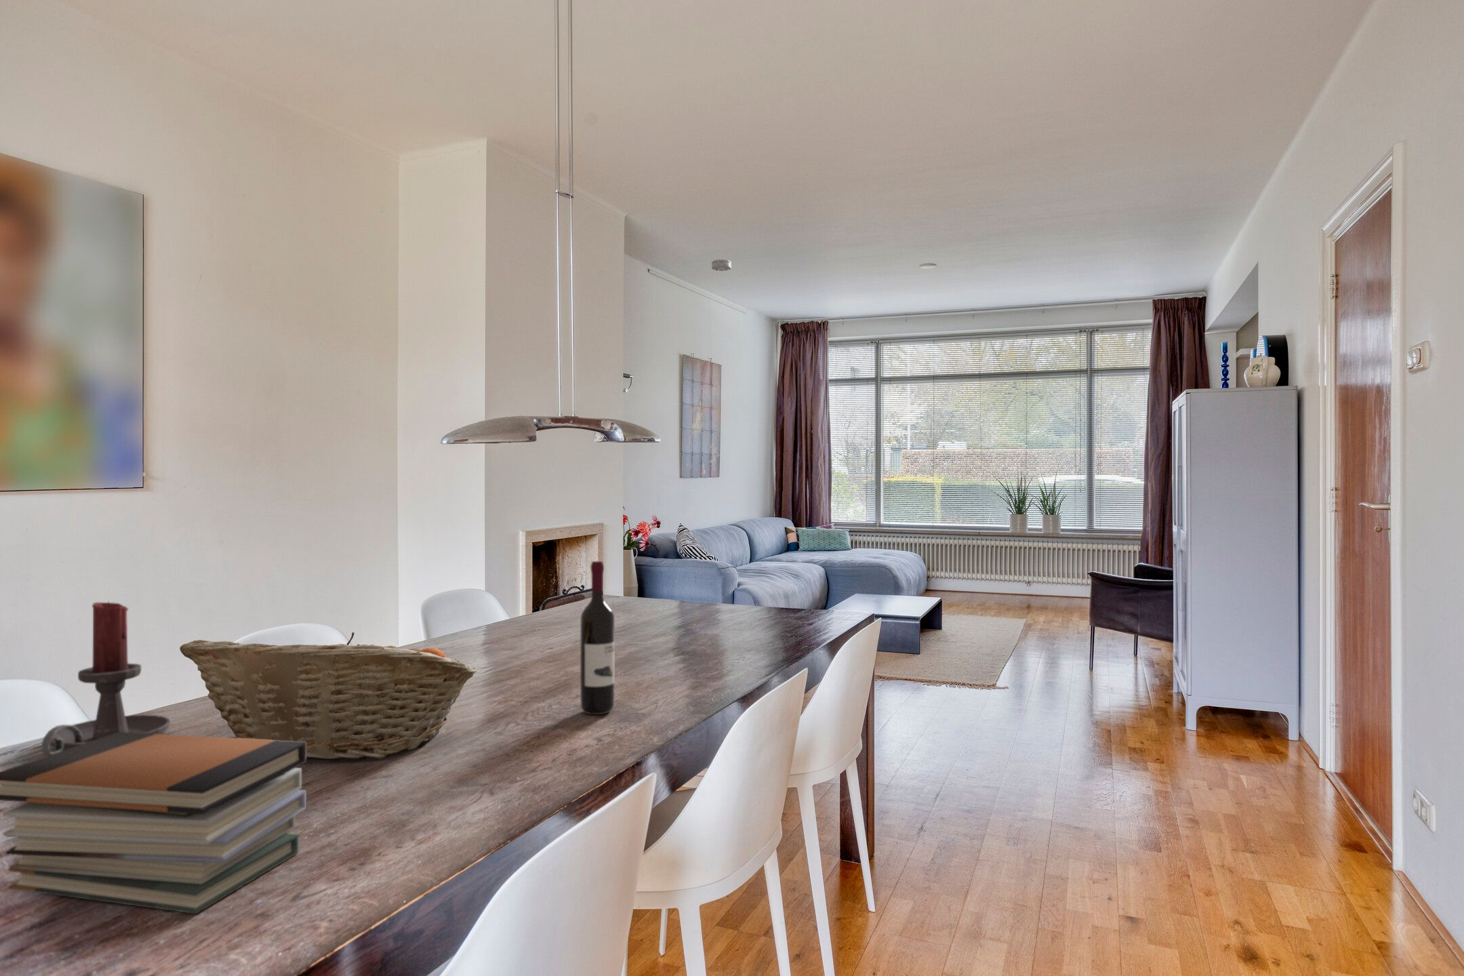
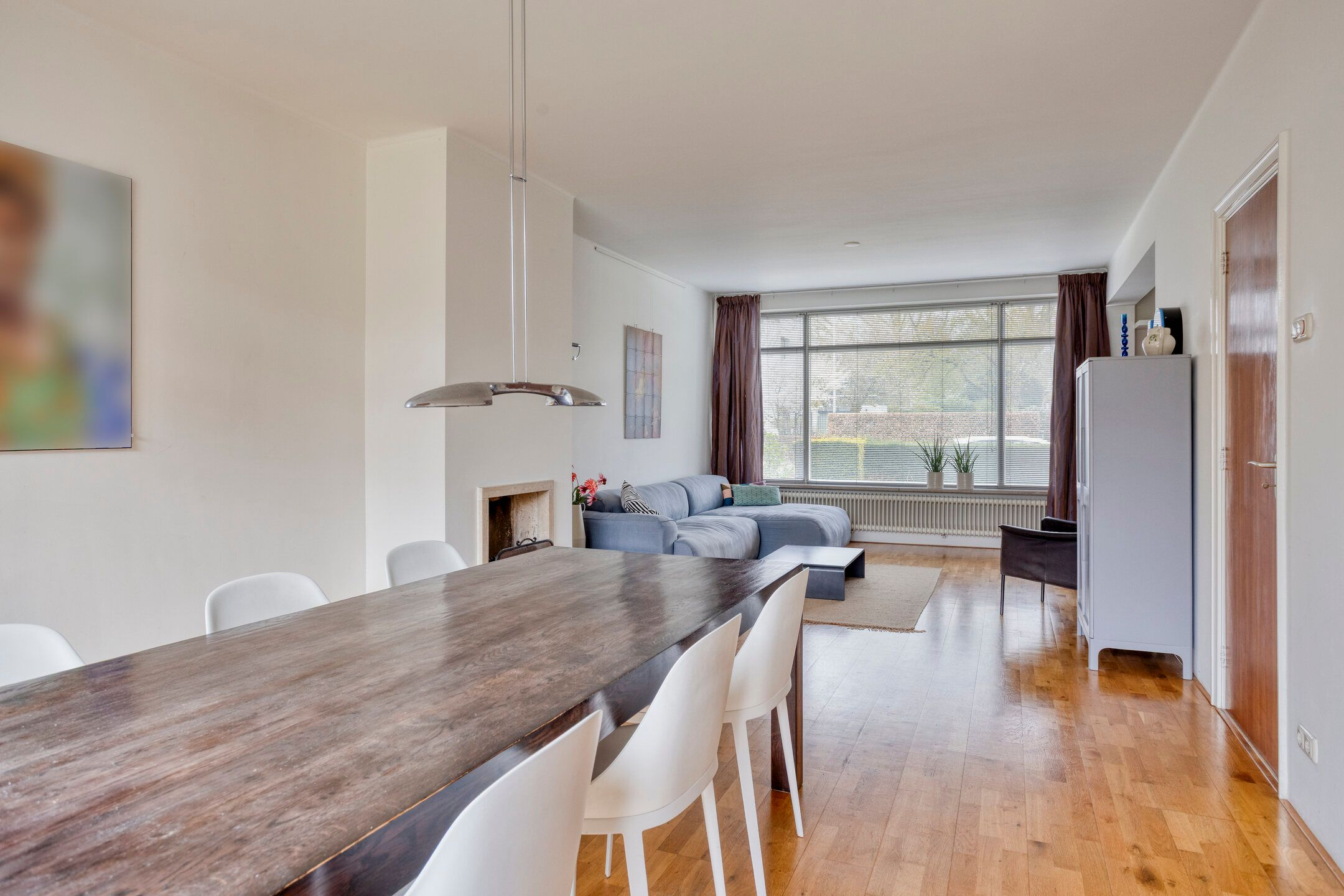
- smoke detector [711,259,732,272]
- fruit basket [179,632,477,761]
- book stack [0,732,307,914]
- wine bottle [580,561,614,715]
- candle holder [40,601,171,756]
